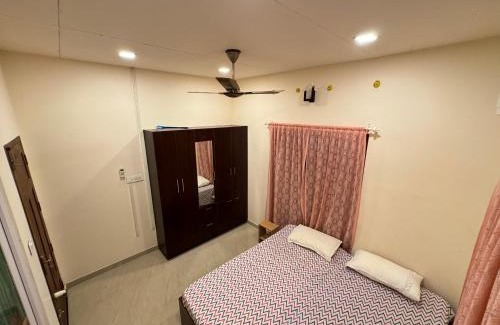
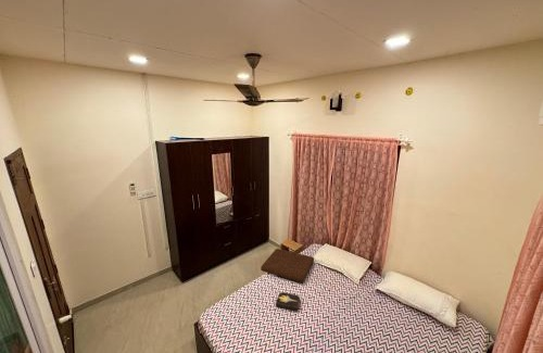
+ cushion [260,248,315,283]
+ hardback book [275,291,301,312]
